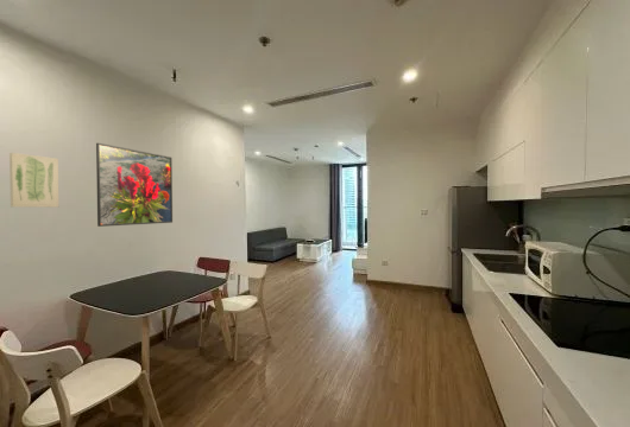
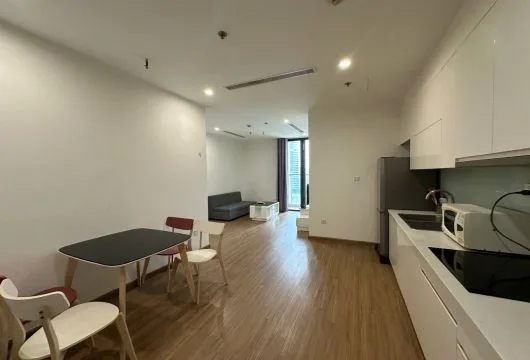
- wall art [8,152,59,209]
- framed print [95,142,174,228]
